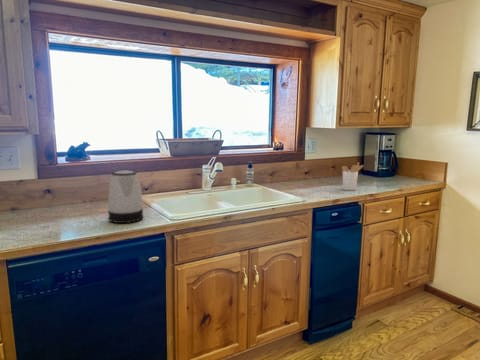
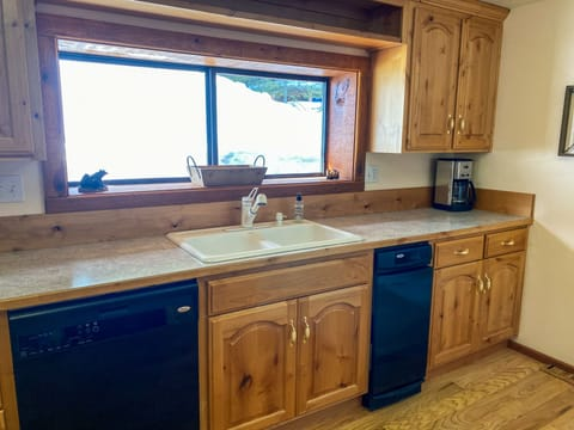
- kettle [107,169,144,224]
- utensil holder [341,161,365,191]
